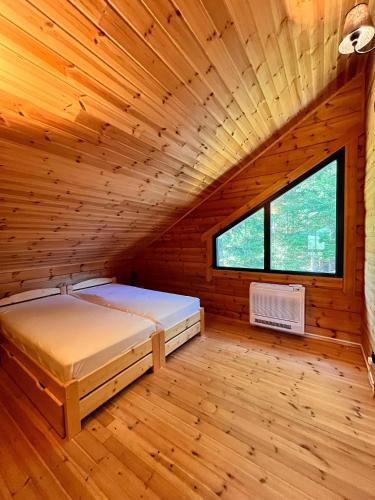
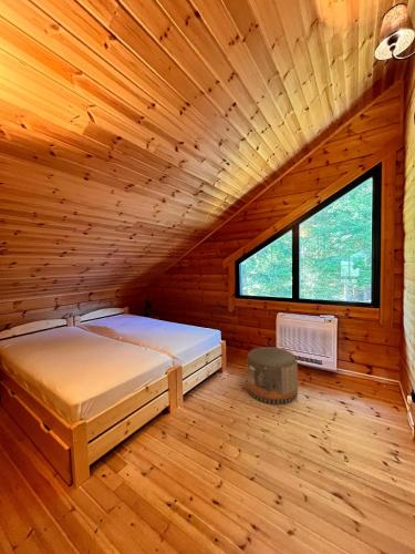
+ pouf [246,346,299,406]
